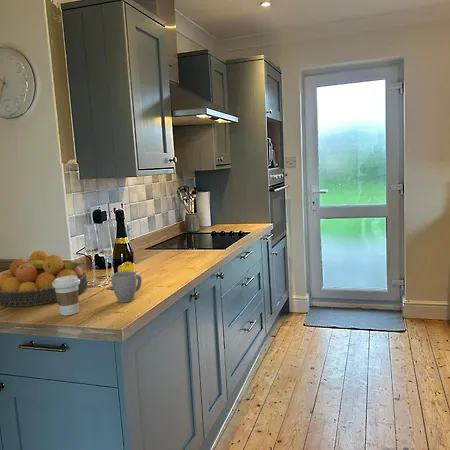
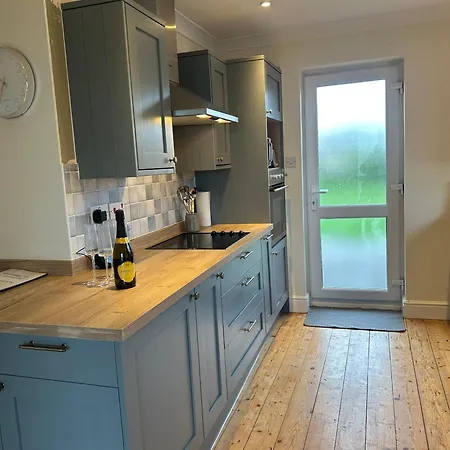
- coffee cup [52,275,80,316]
- fruit bowl [0,250,88,308]
- mug [110,270,143,303]
